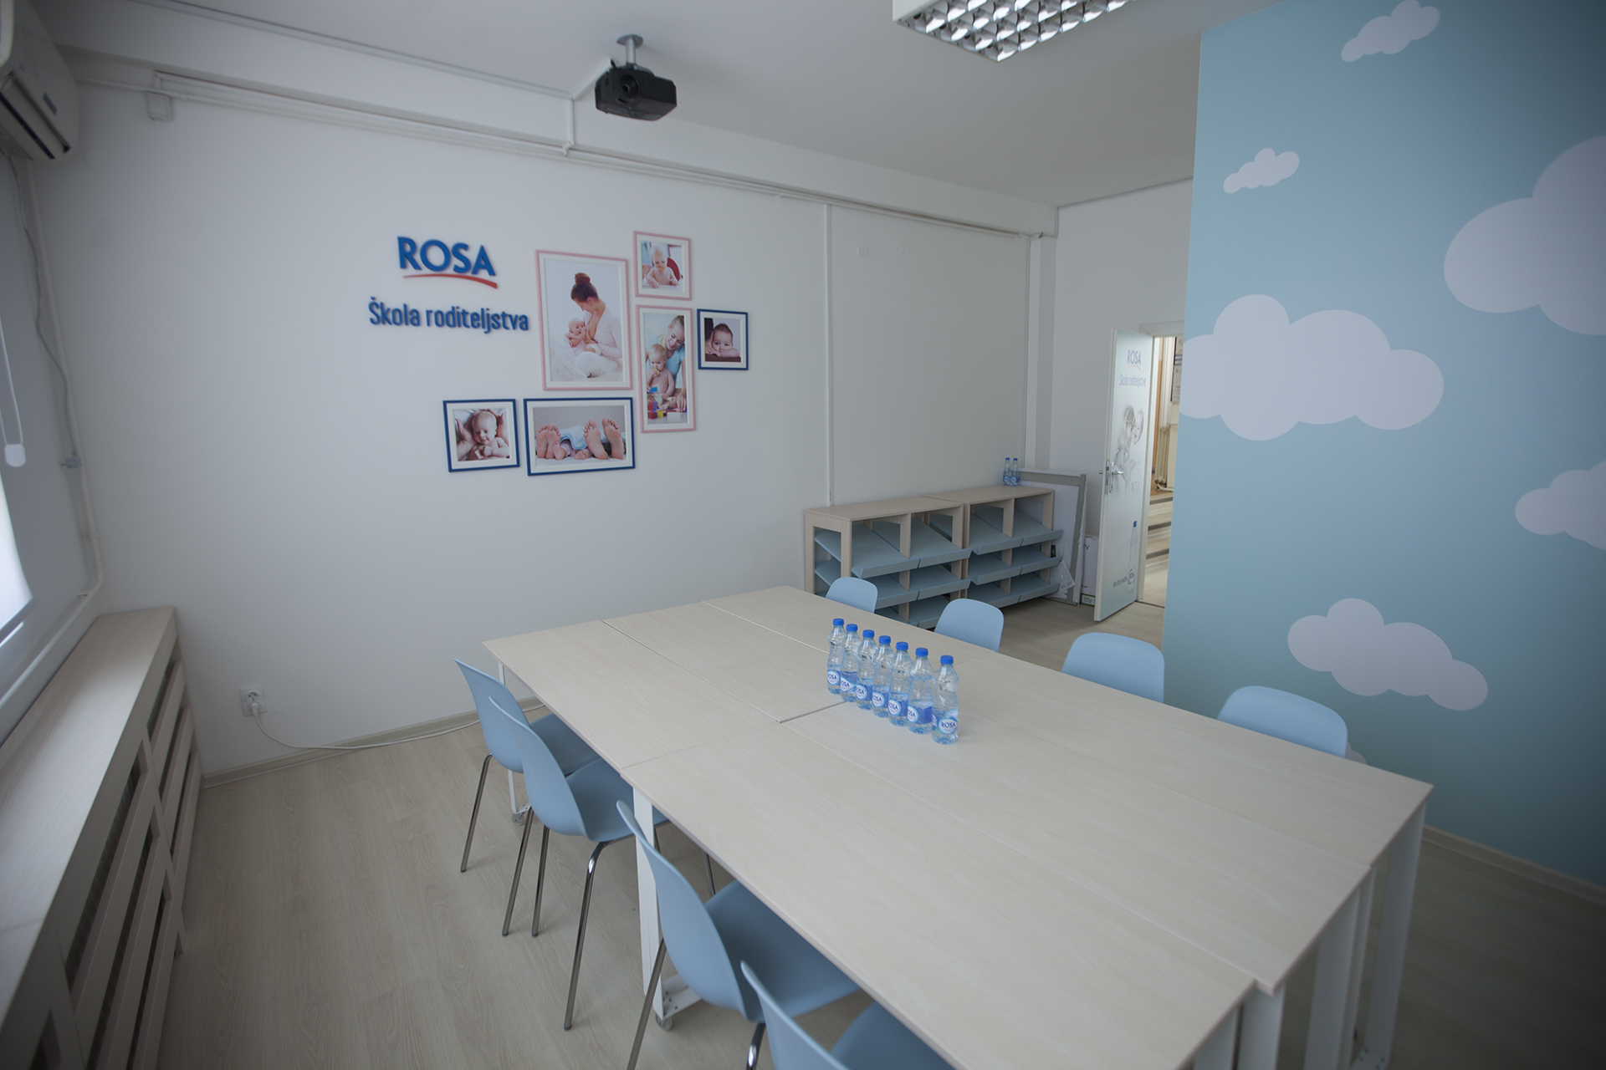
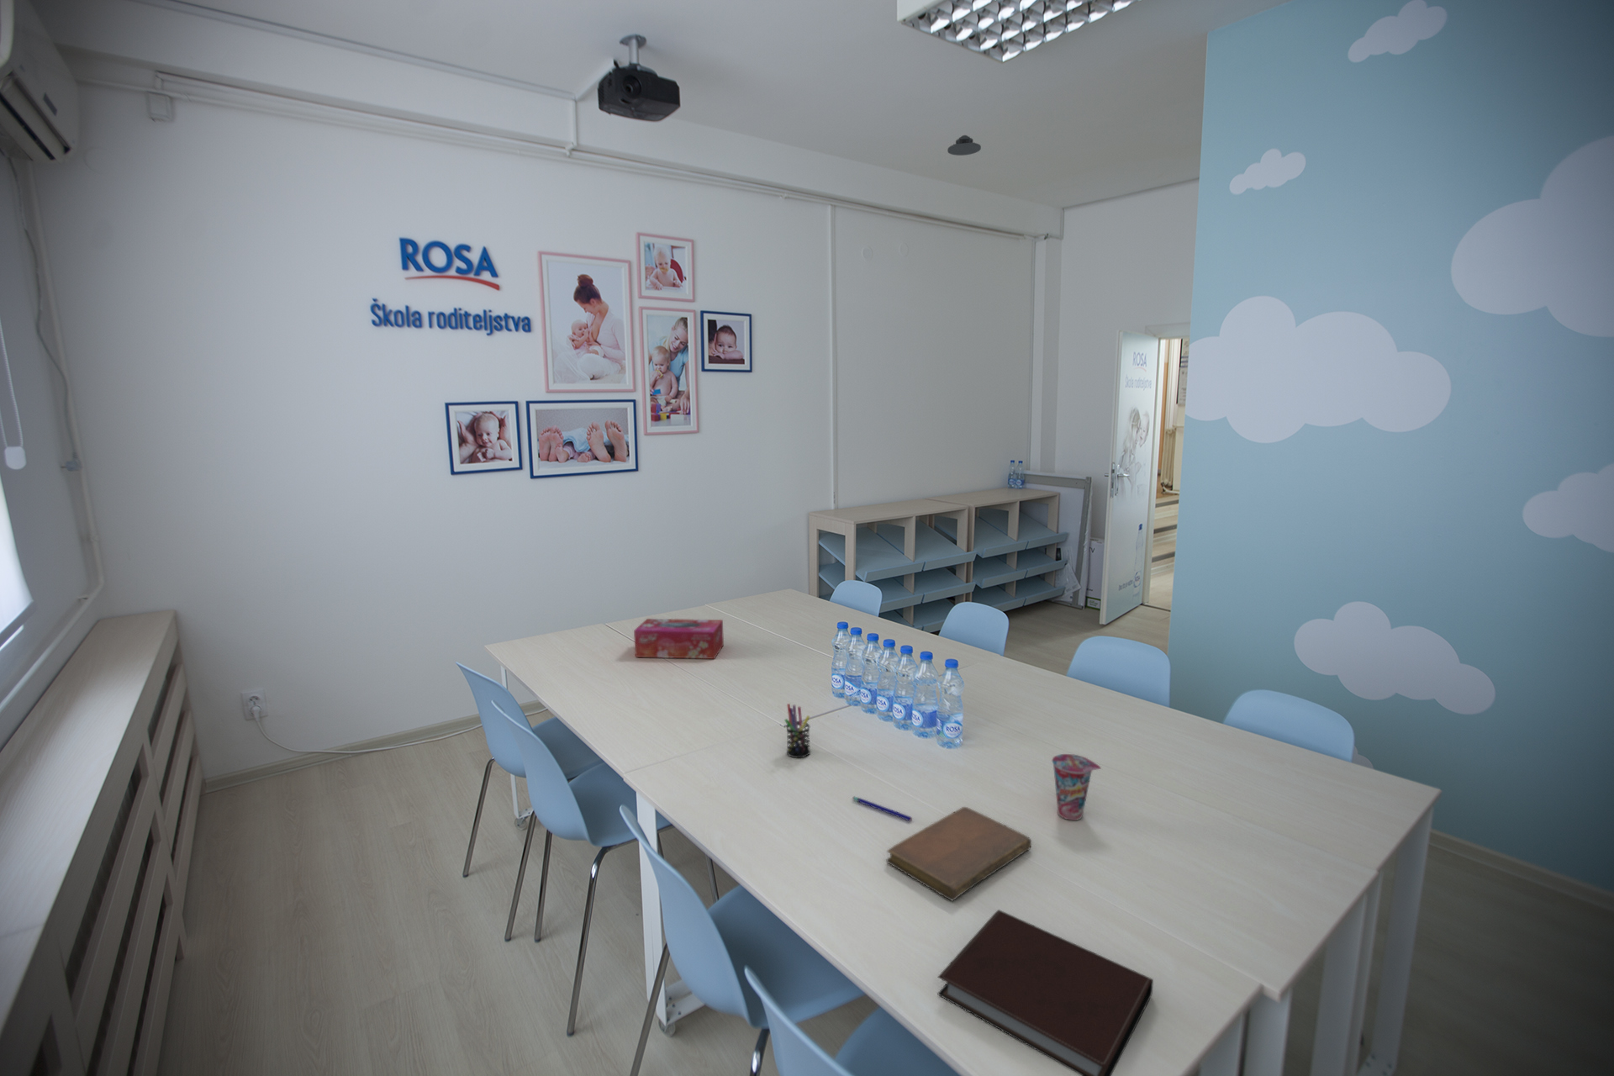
+ tissue box [633,617,724,659]
+ cup [1052,753,1102,821]
+ pen holder [783,703,811,758]
+ notebook [937,909,1154,1076]
+ notebook [886,806,1033,902]
+ pen [851,795,913,823]
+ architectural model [946,134,982,156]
